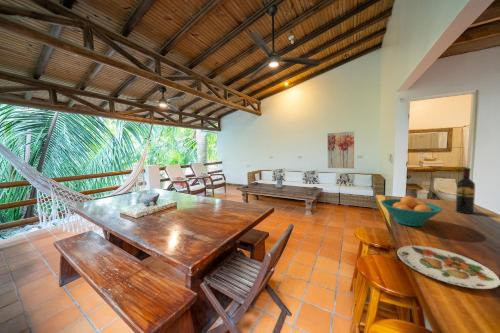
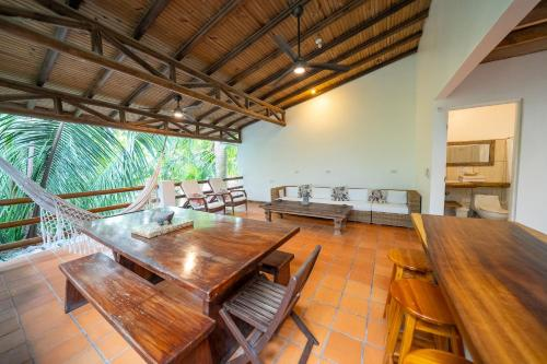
- wine bottle [455,167,476,215]
- fruit bowl [380,195,444,227]
- wall art [327,130,355,169]
- plate [396,245,500,290]
